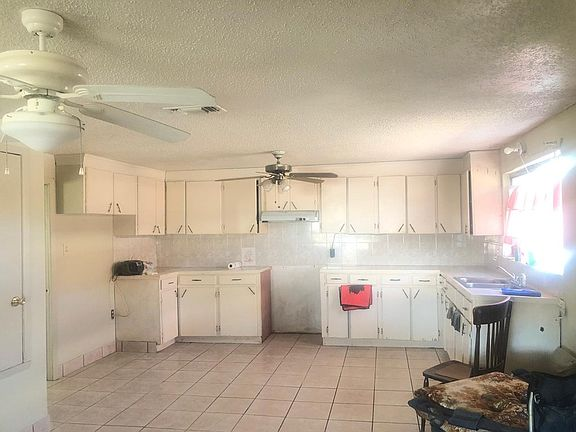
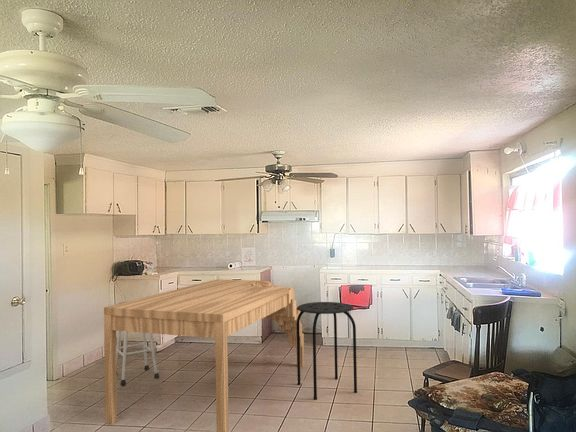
+ stool [296,301,358,401]
+ dining table [103,278,305,432]
+ stool [116,301,160,386]
